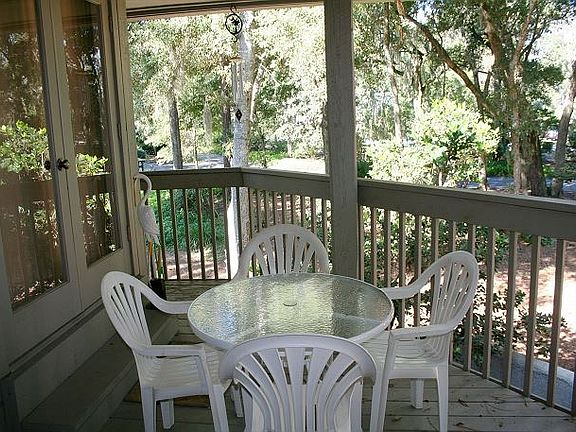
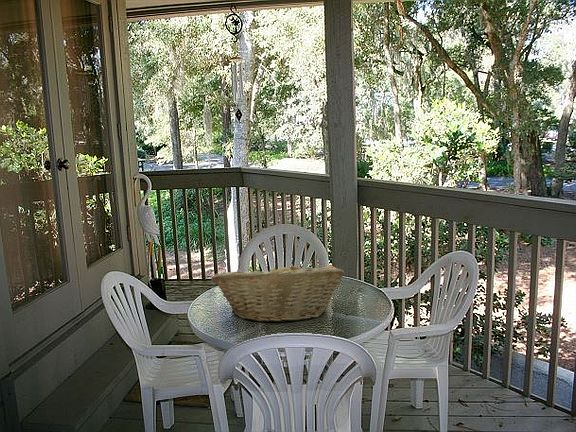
+ fruit basket [210,260,346,323]
